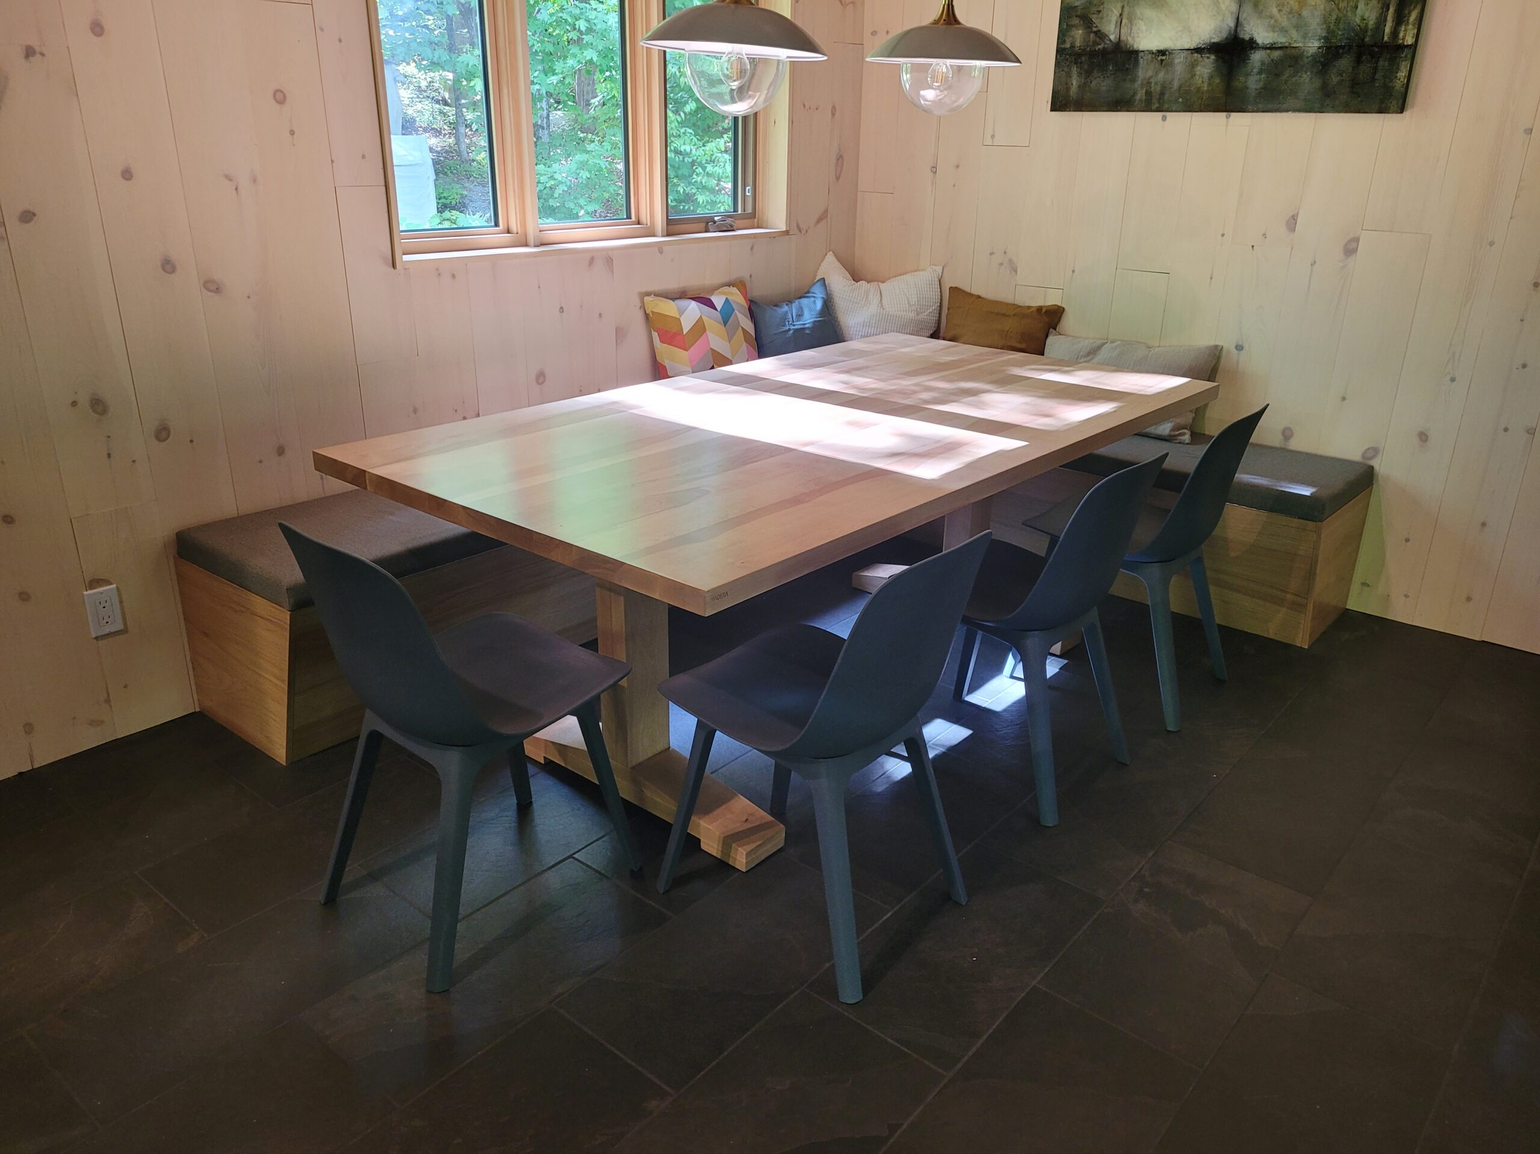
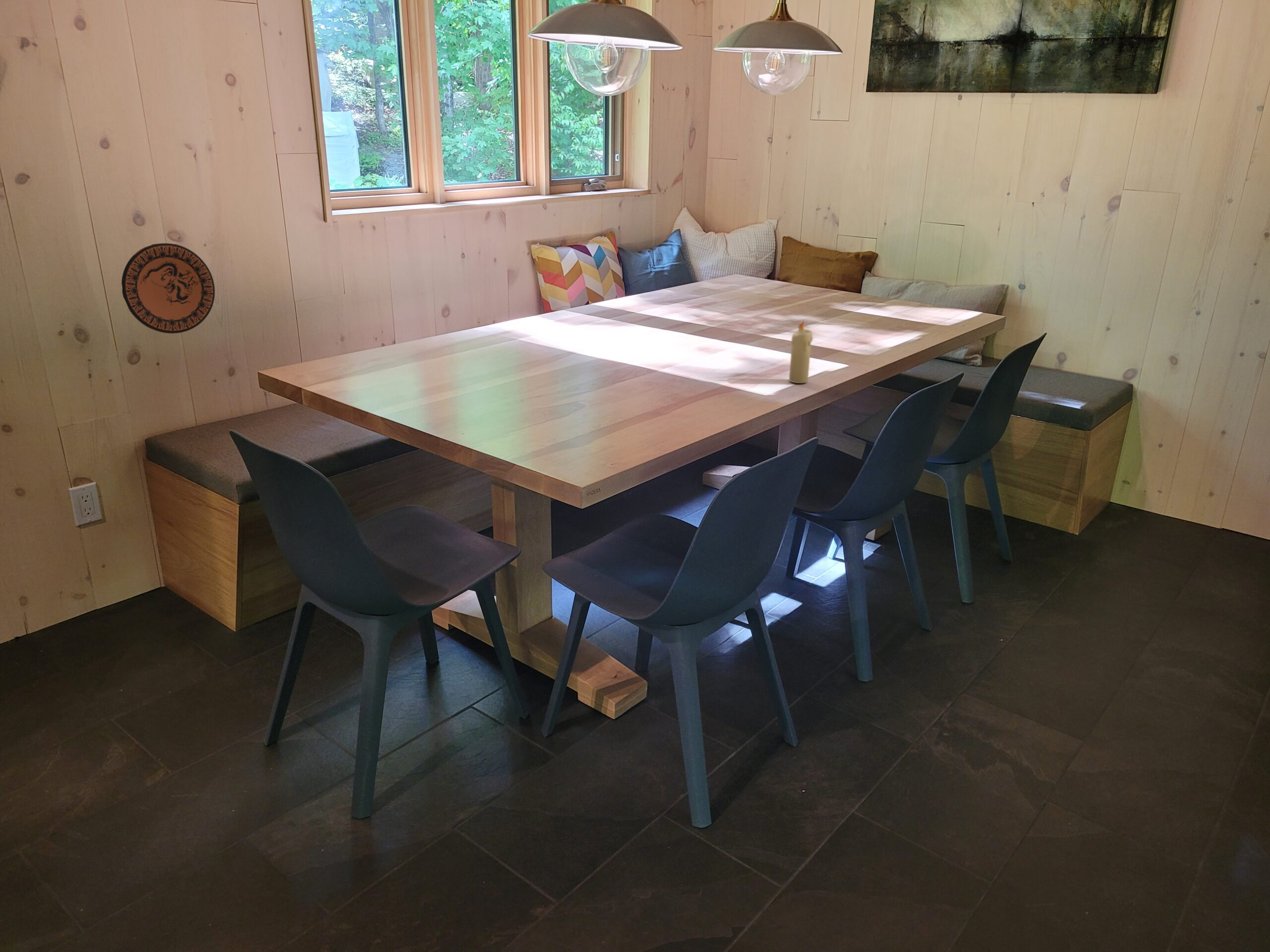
+ decorative plate [121,243,215,334]
+ candle [788,320,813,384]
